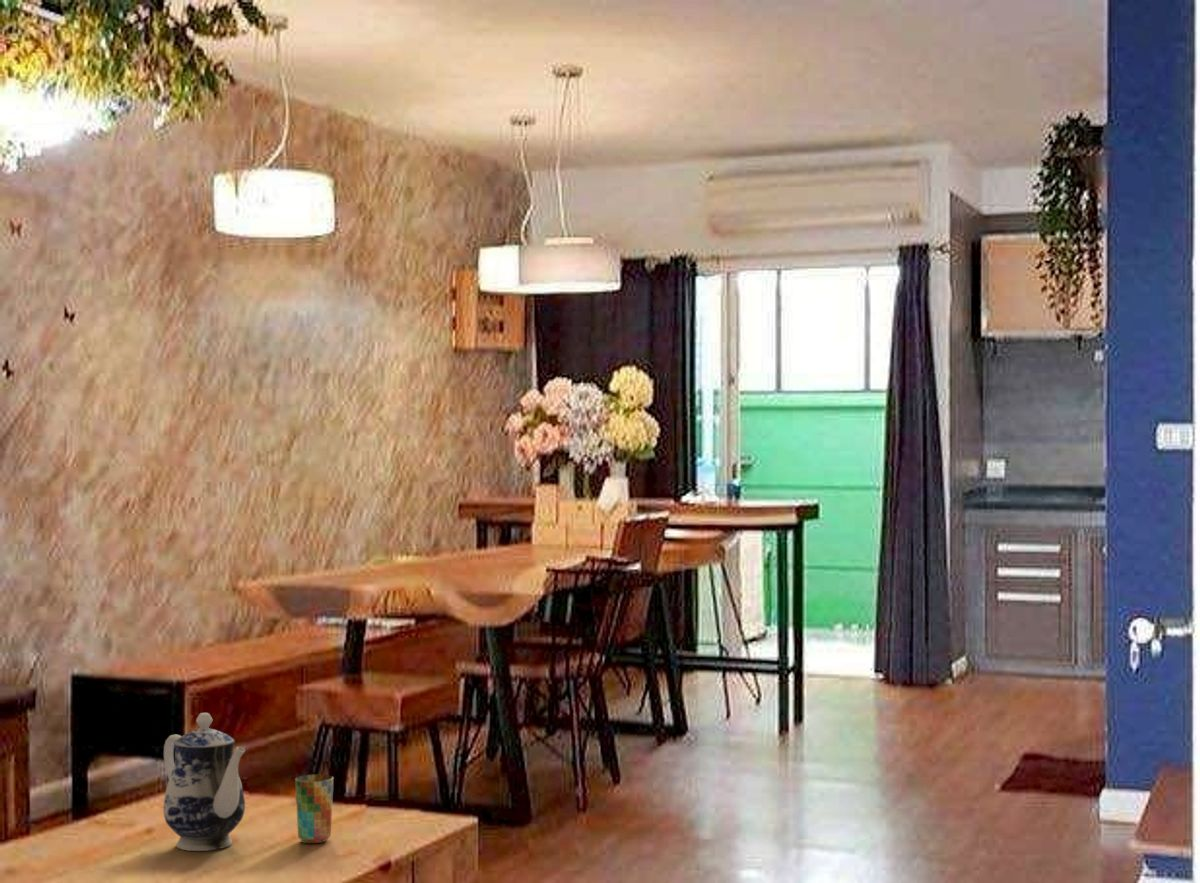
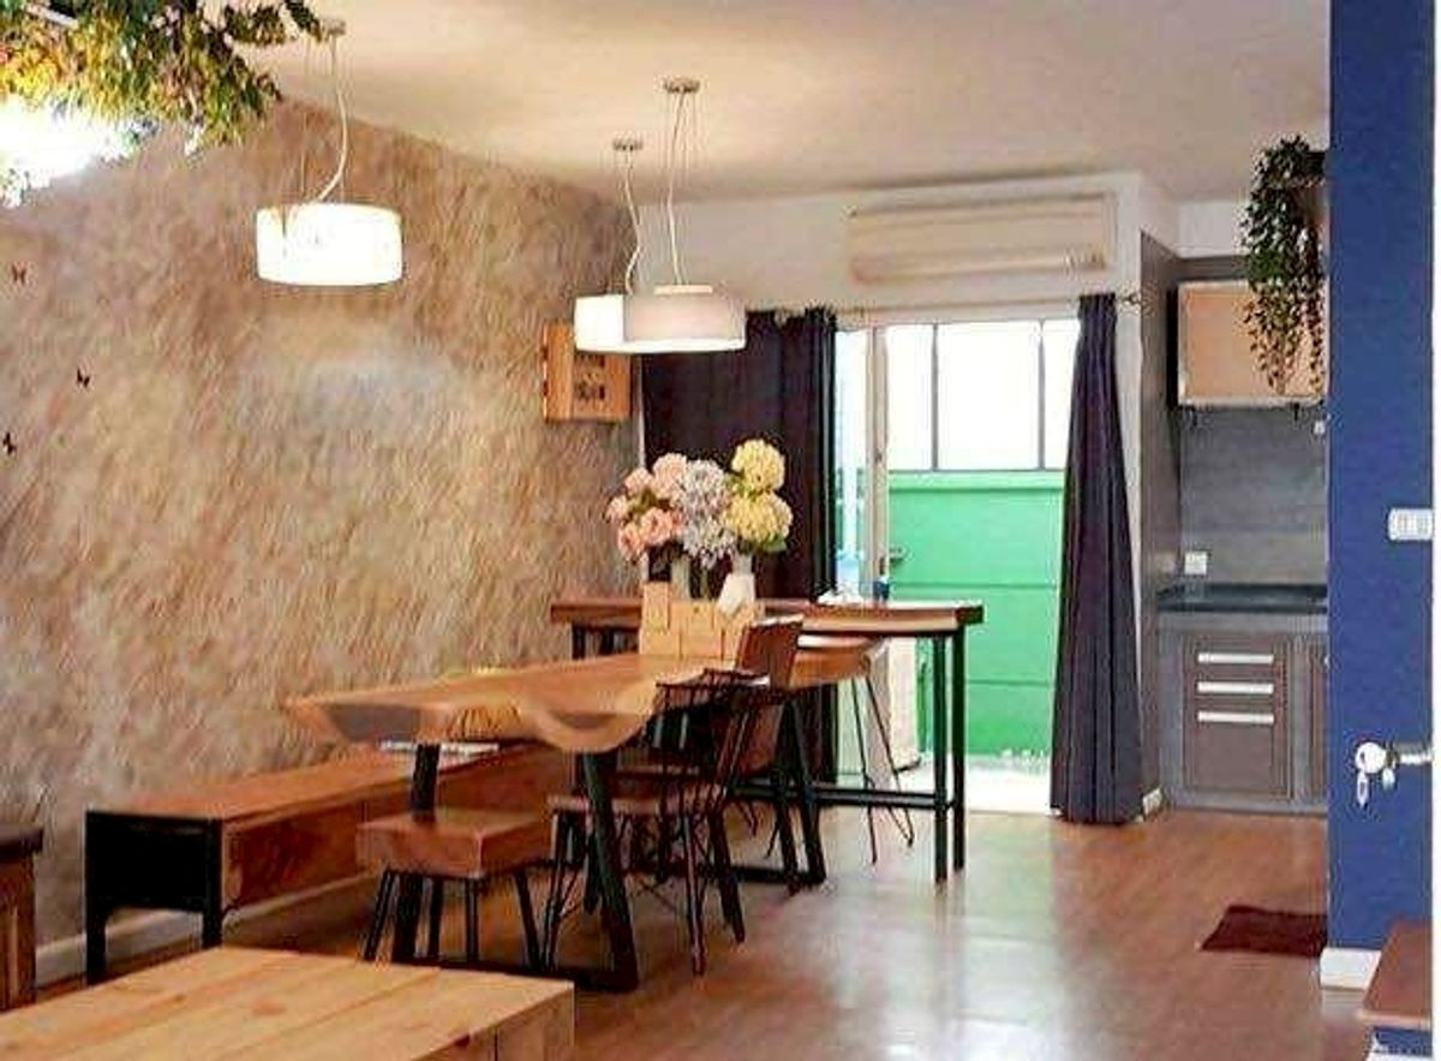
- teapot [162,712,246,852]
- cup [294,773,335,844]
